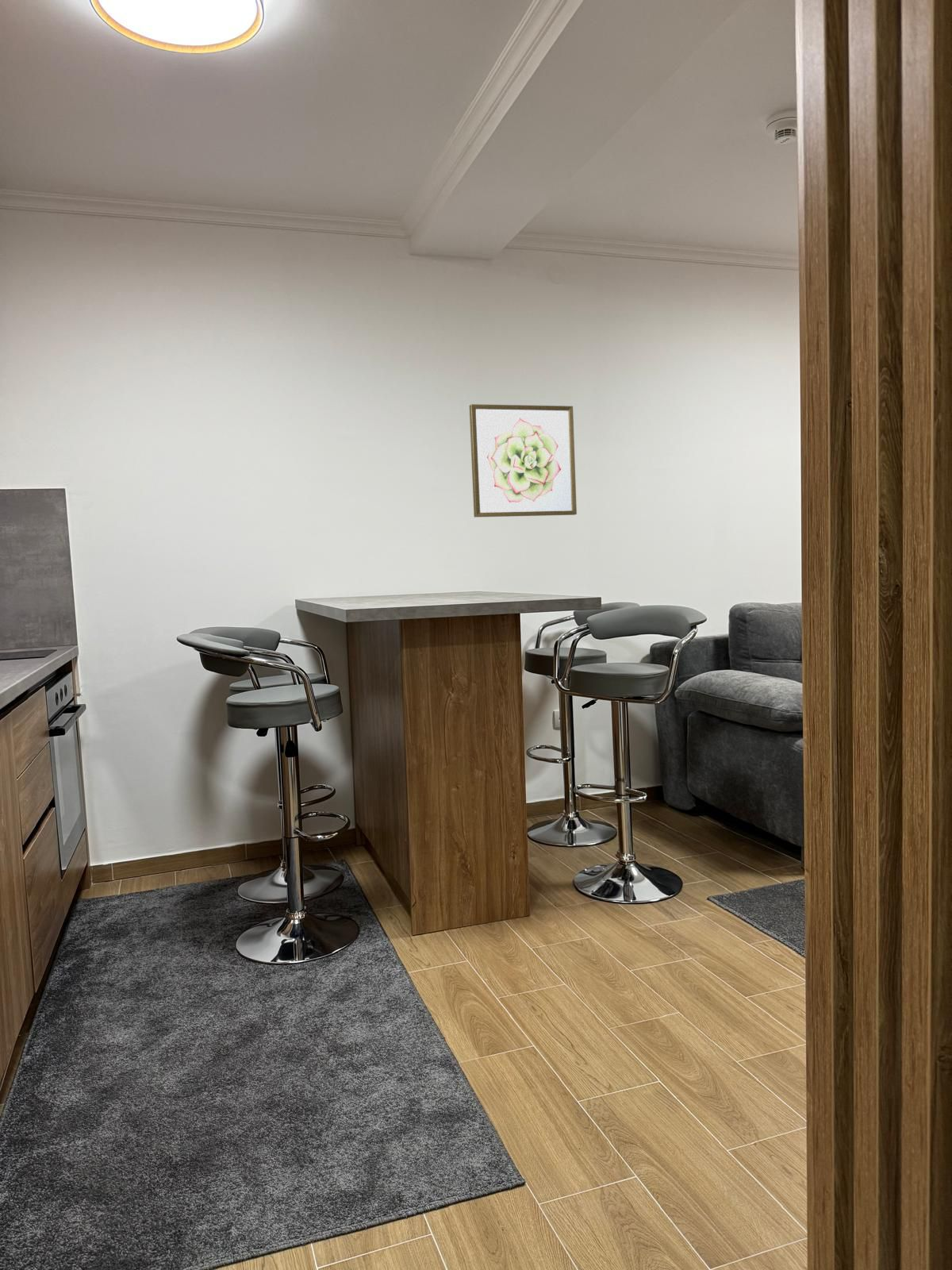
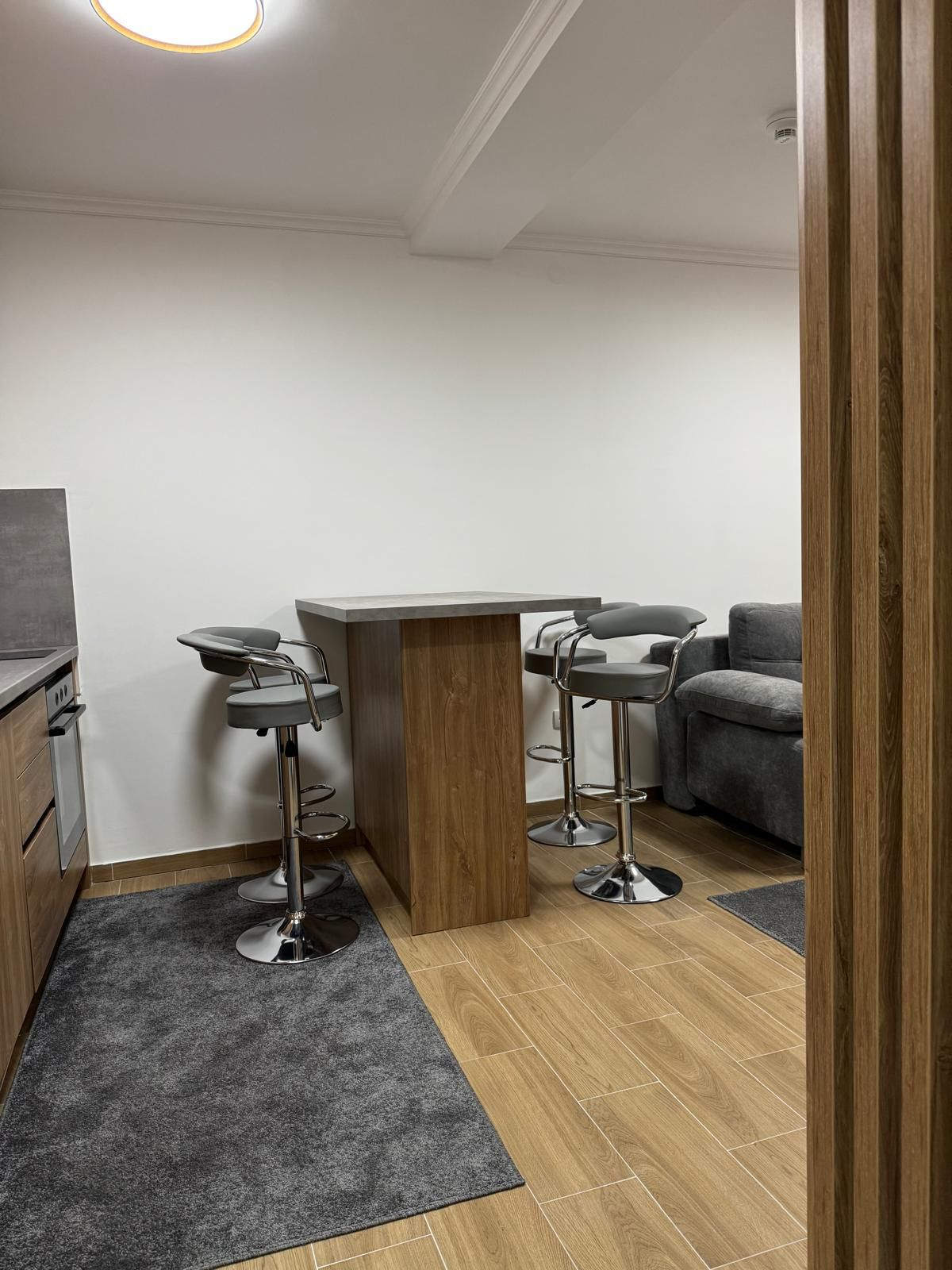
- wall art [469,403,578,518]
